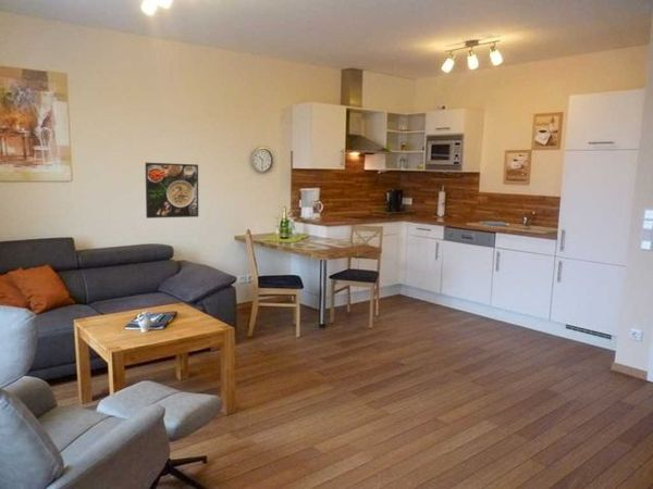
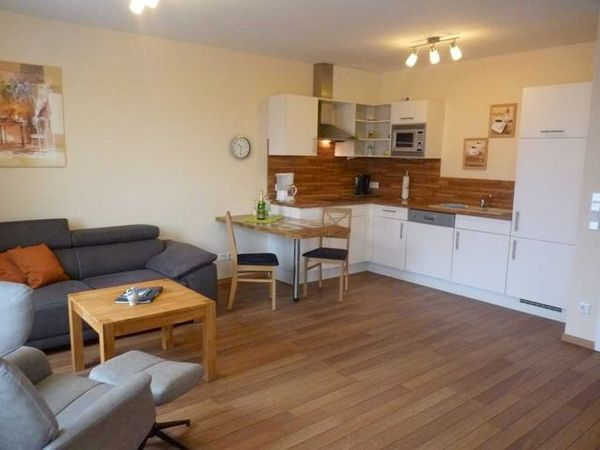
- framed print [145,162,199,220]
